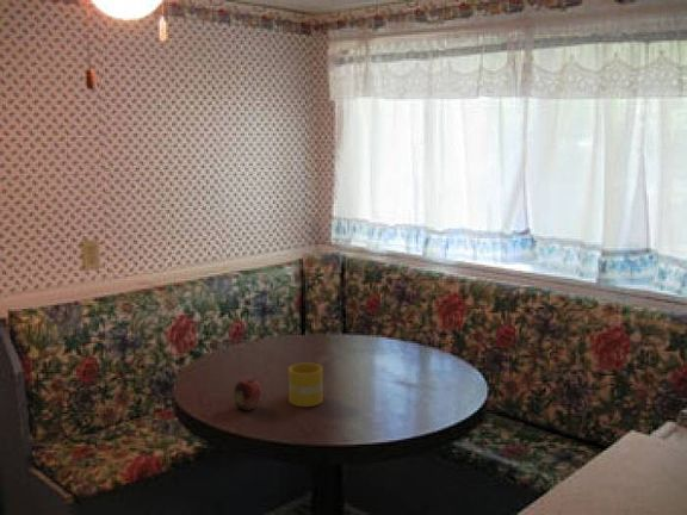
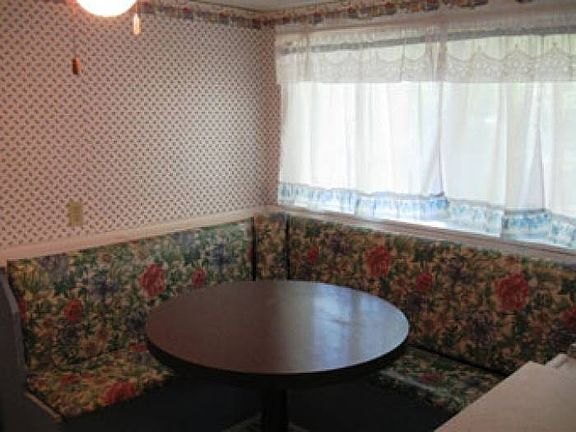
- fruit [233,377,262,411]
- mug [287,361,324,408]
